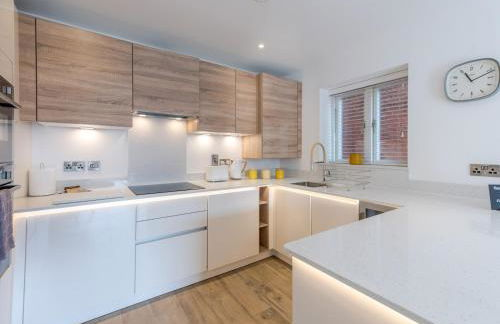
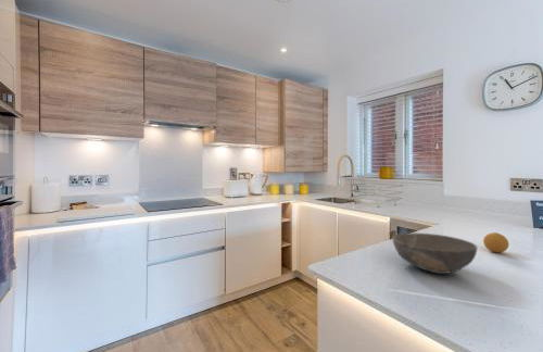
+ fruit [482,231,509,253]
+ bowl [391,231,478,275]
